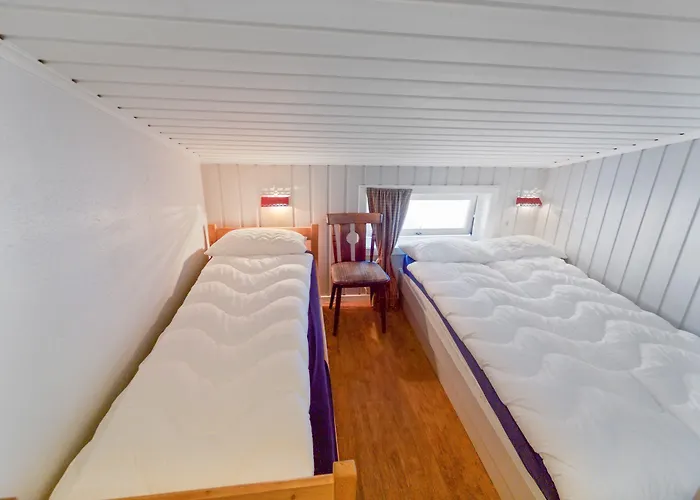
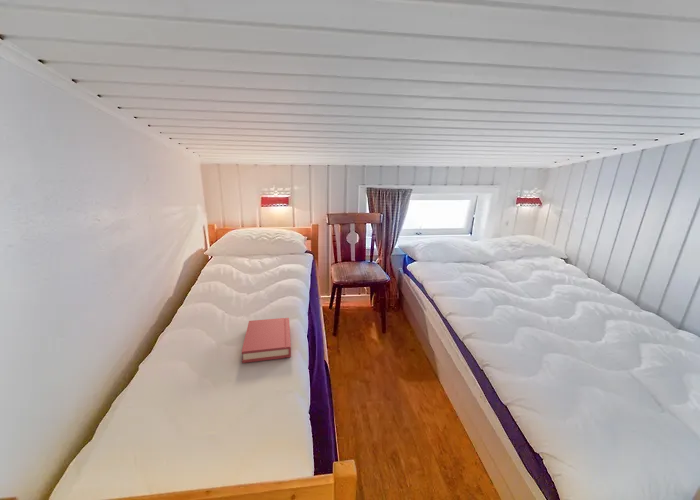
+ hardback book [241,317,292,364]
